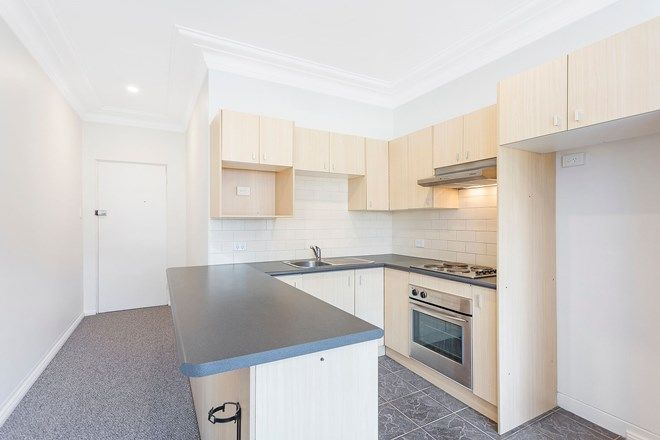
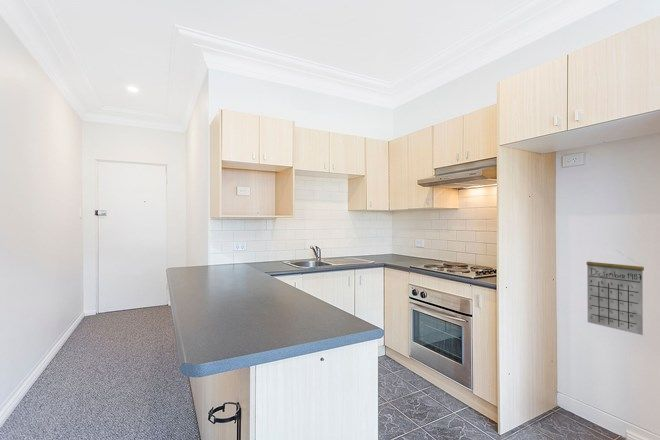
+ calendar [586,250,645,336]
